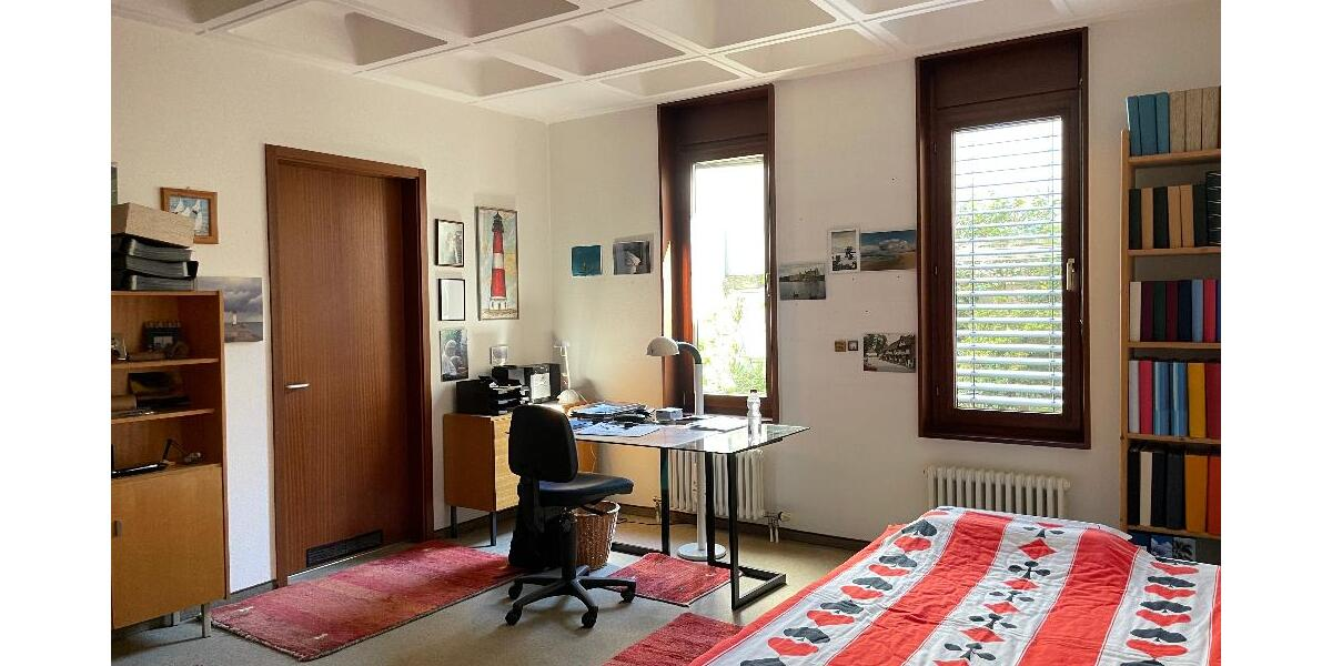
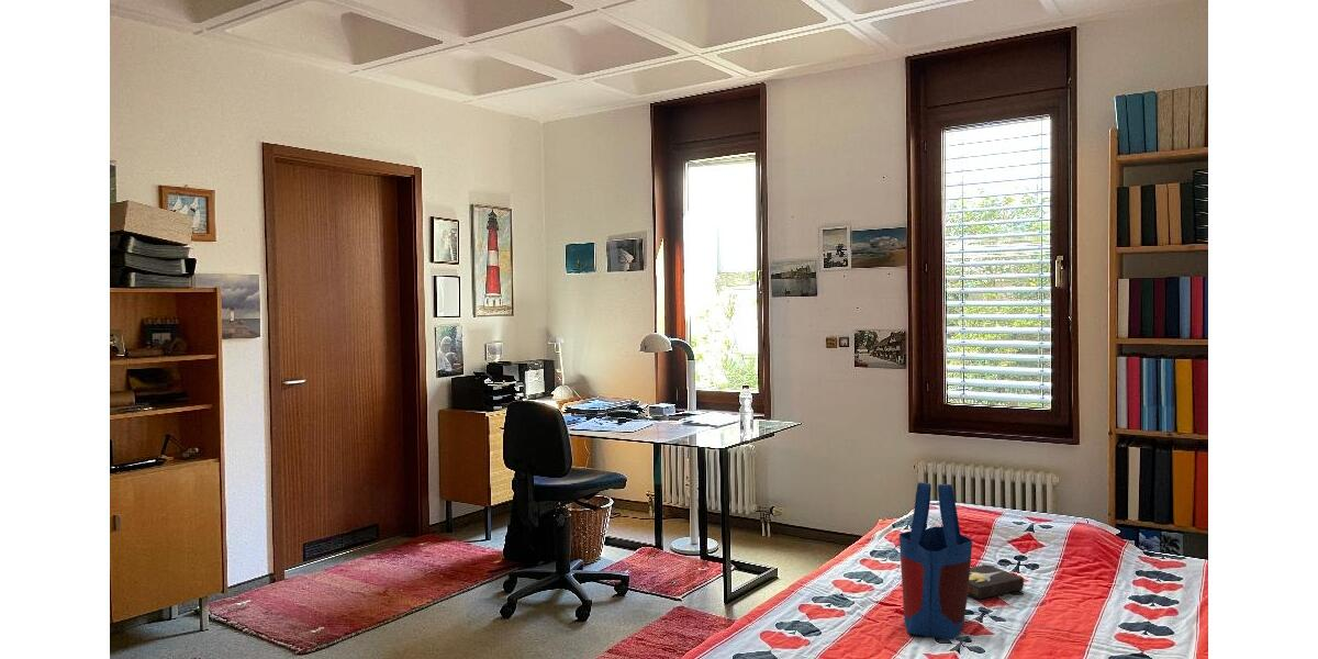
+ hardback book [968,562,1025,601]
+ tote bag [898,481,973,640]
